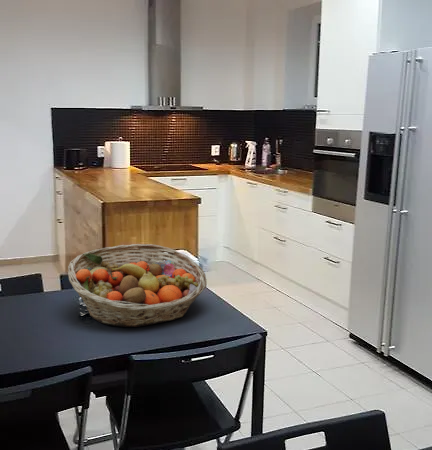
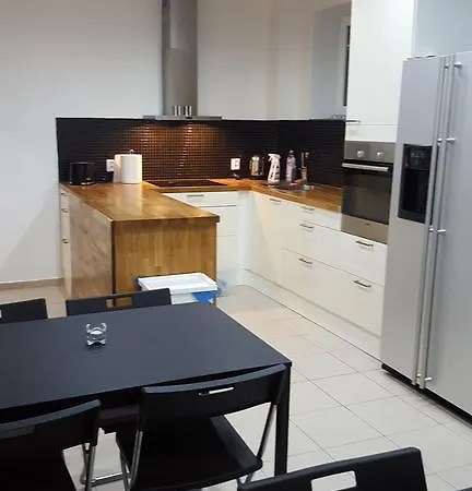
- fruit basket [67,243,208,328]
